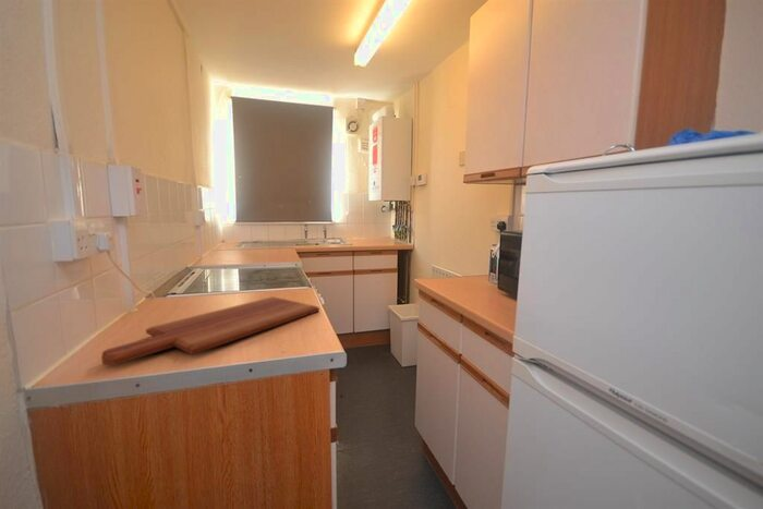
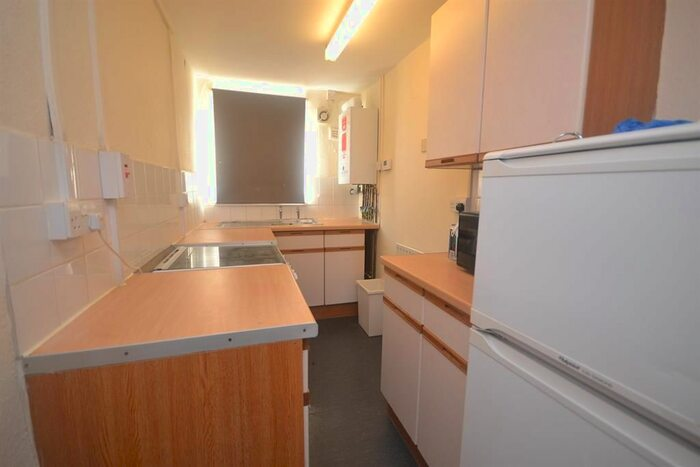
- cutting board [100,295,320,366]
